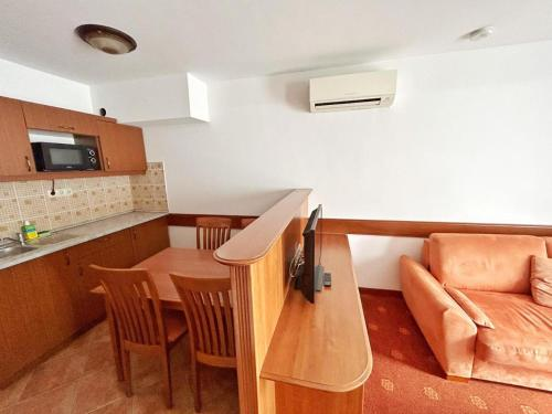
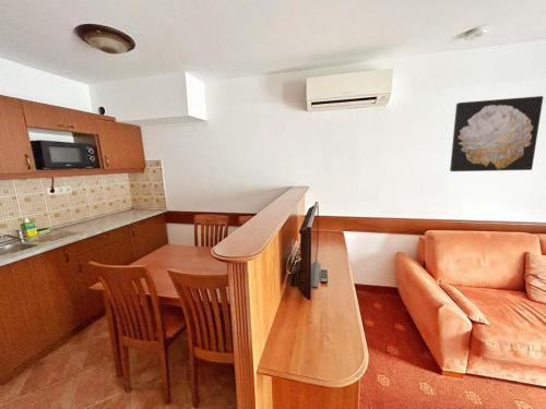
+ wall art [449,95,544,172]
